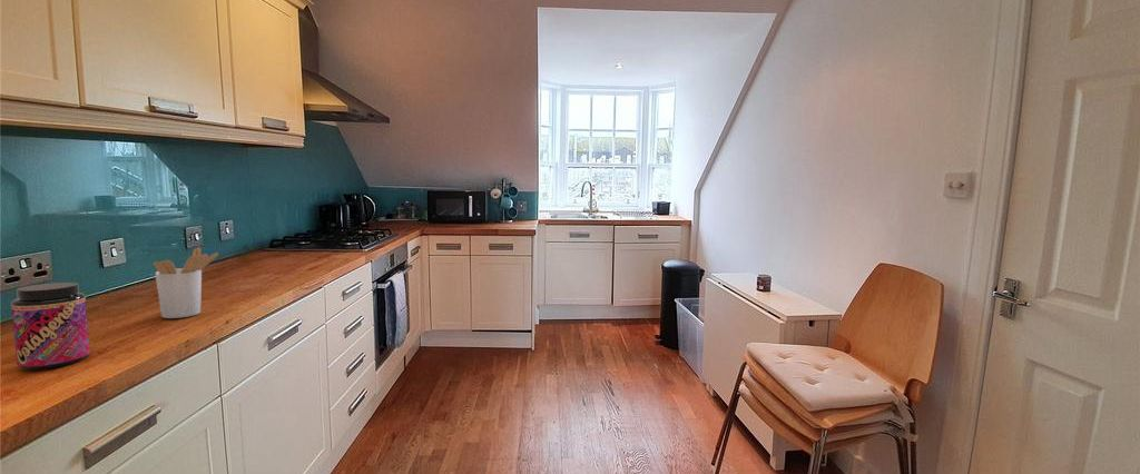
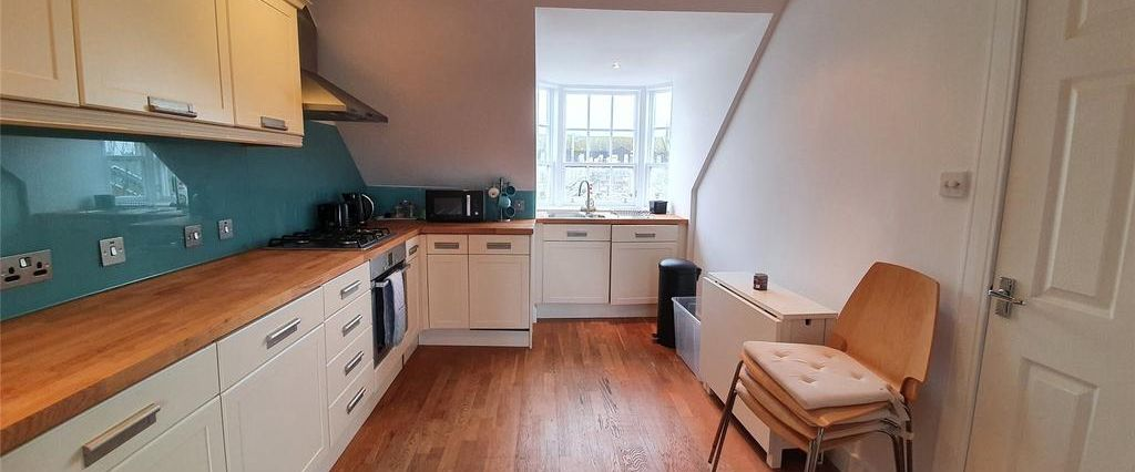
- jar [10,282,90,371]
- utensil holder [153,246,219,319]
